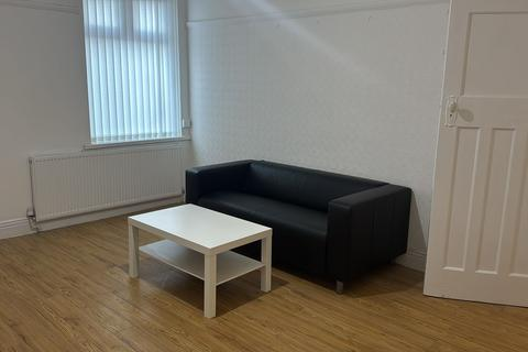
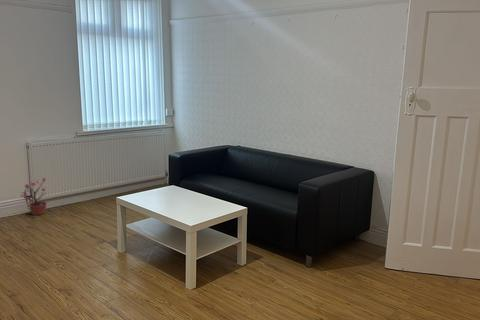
+ potted plant [19,177,53,218]
